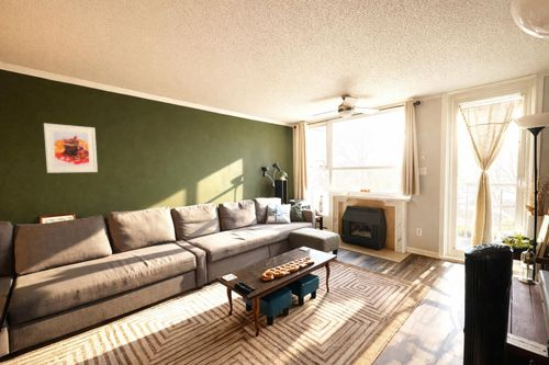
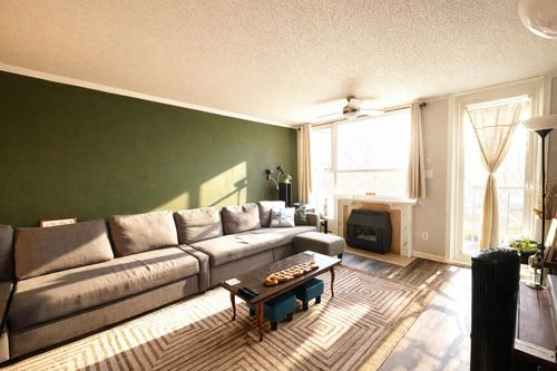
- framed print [43,123,99,174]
